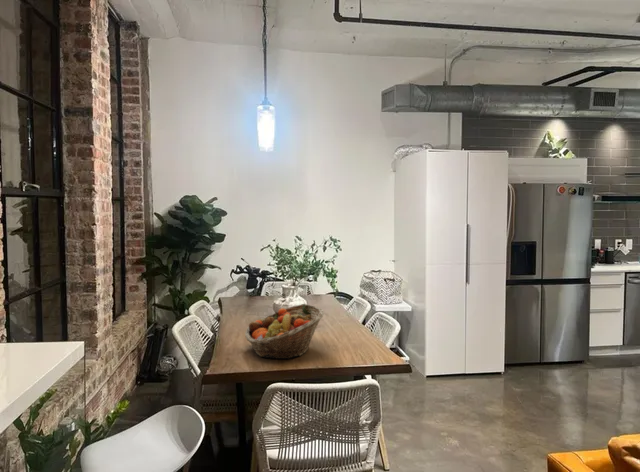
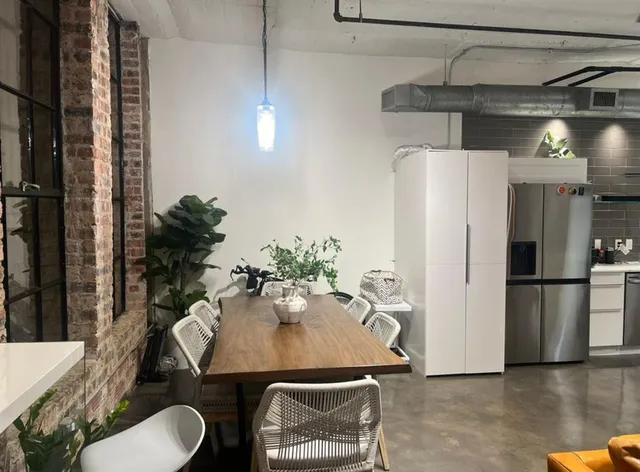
- fruit basket [244,303,325,360]
